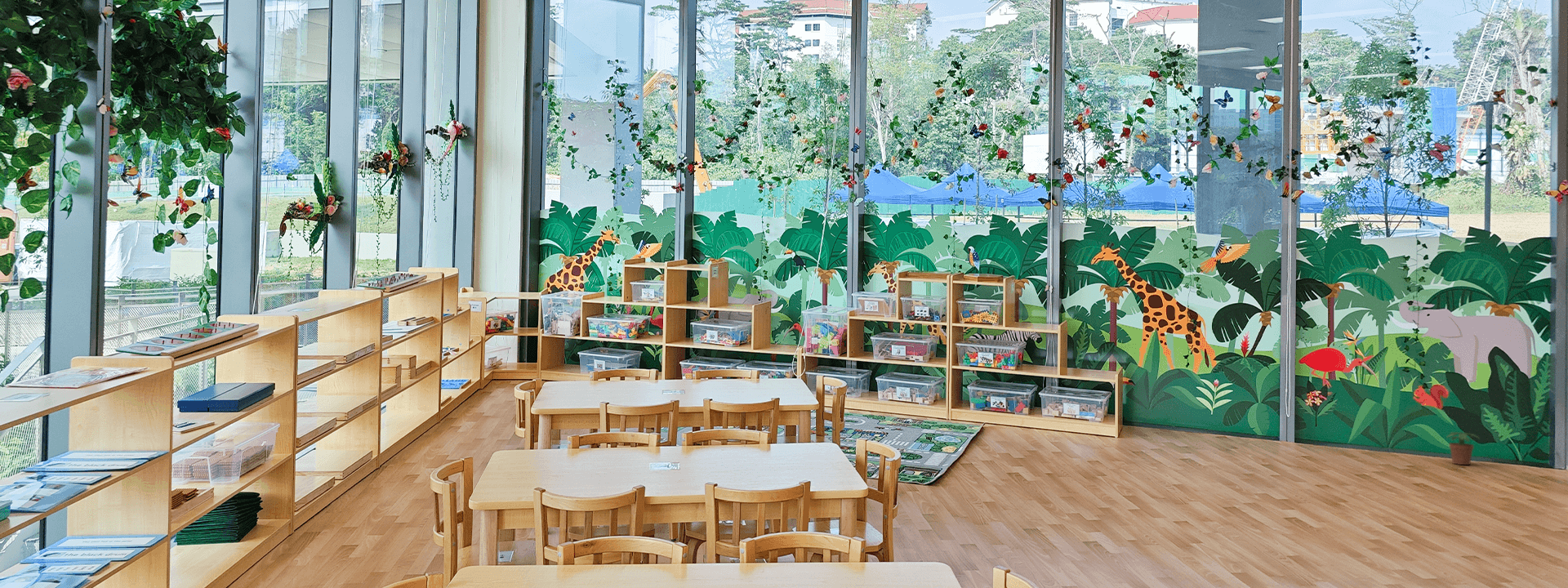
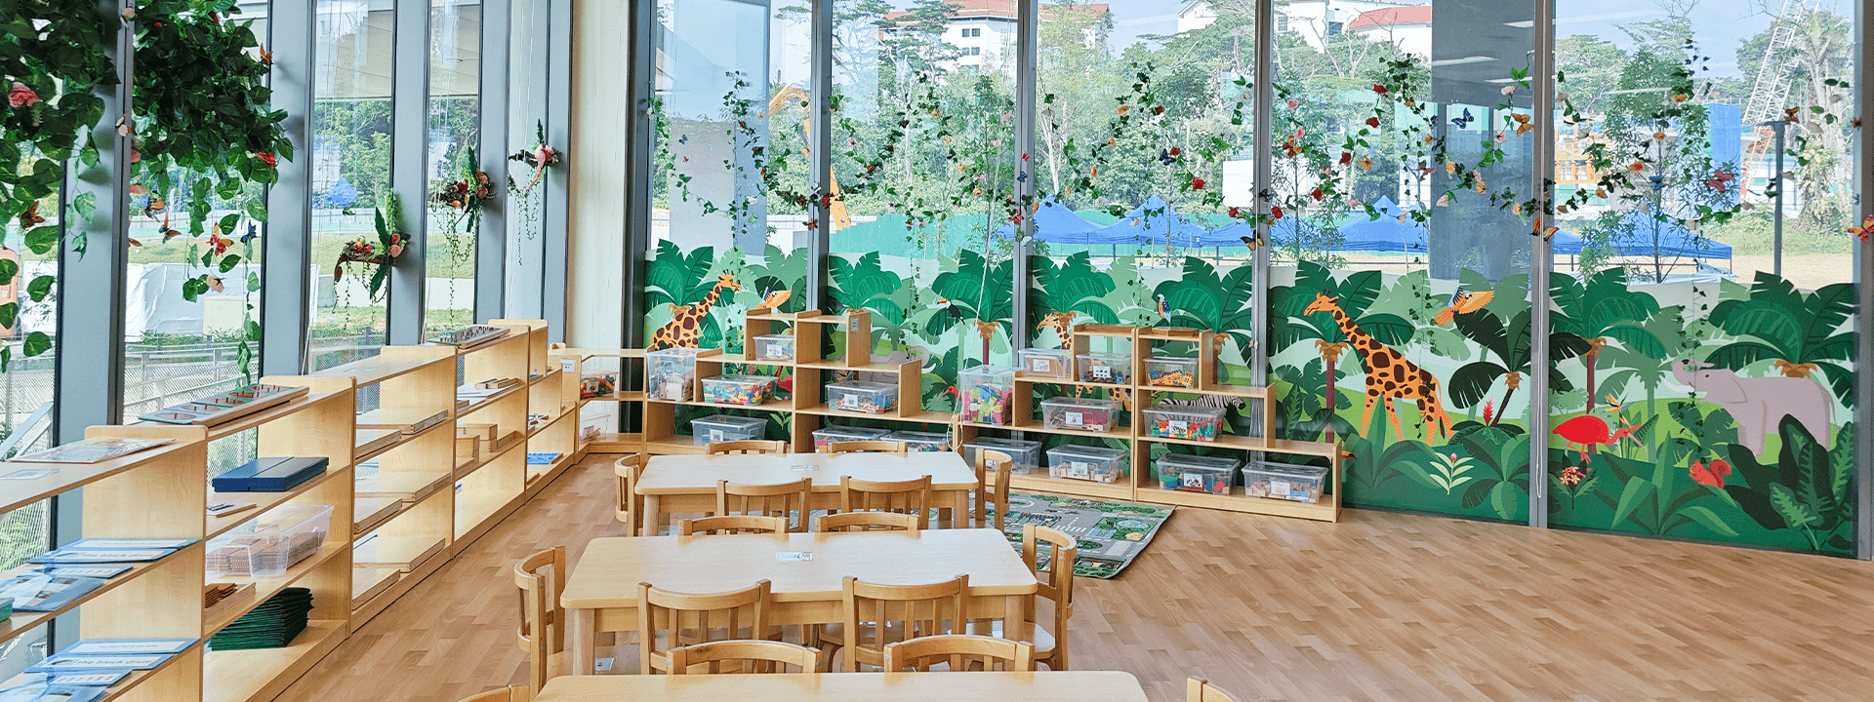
- potted plant [1446,431,1481,466]
